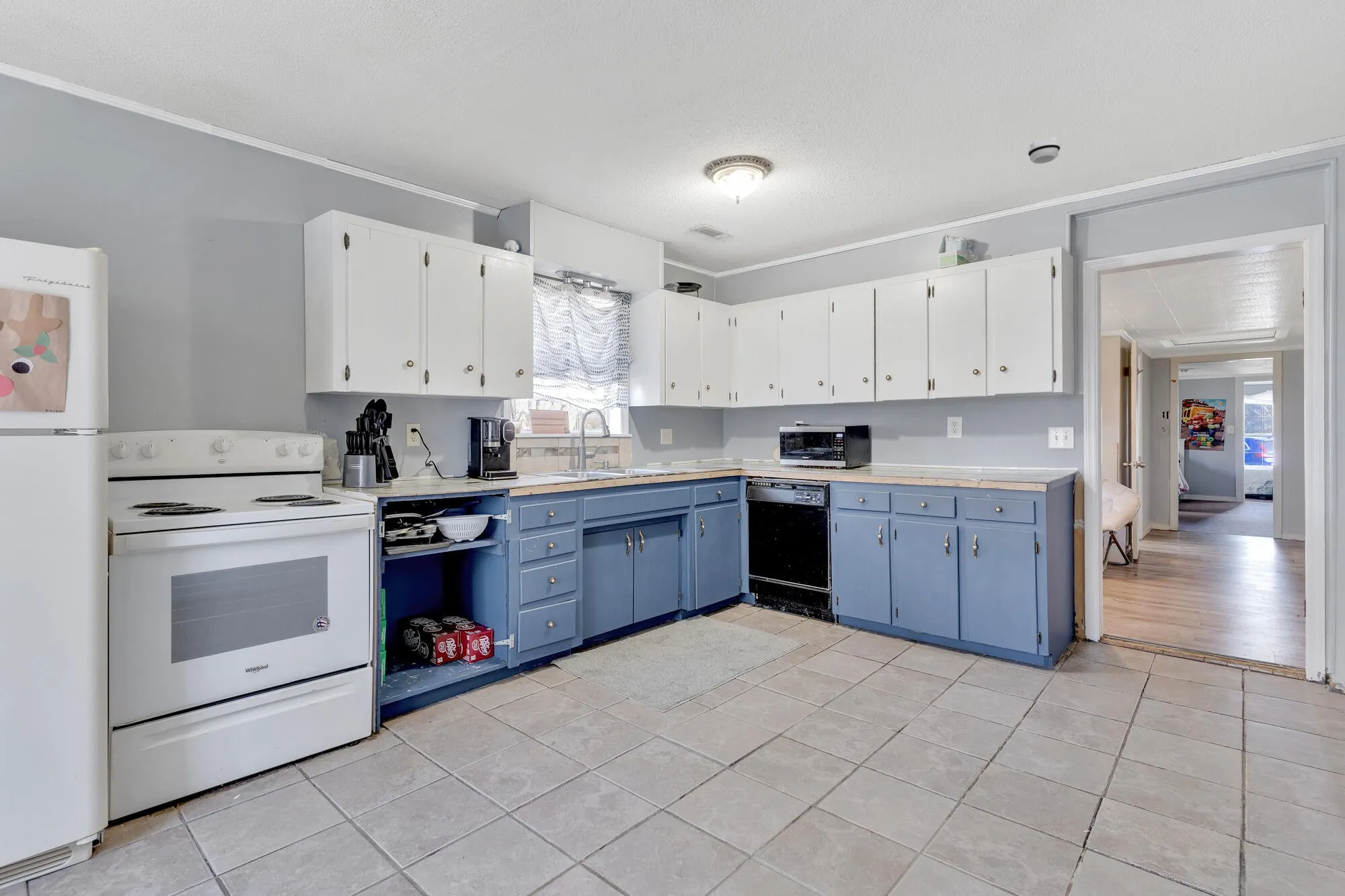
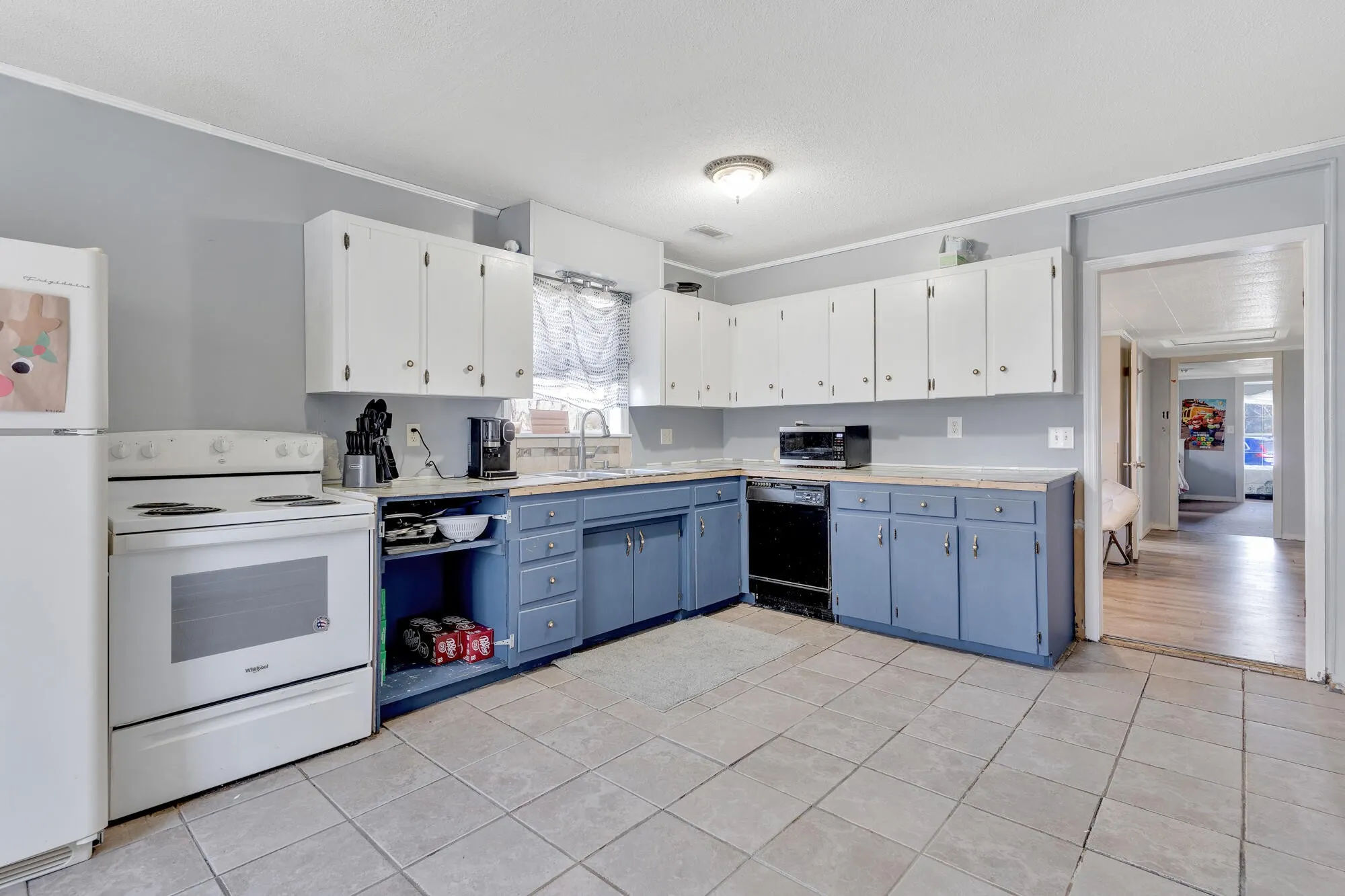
- smoke detector [1028,137,1061,165]
